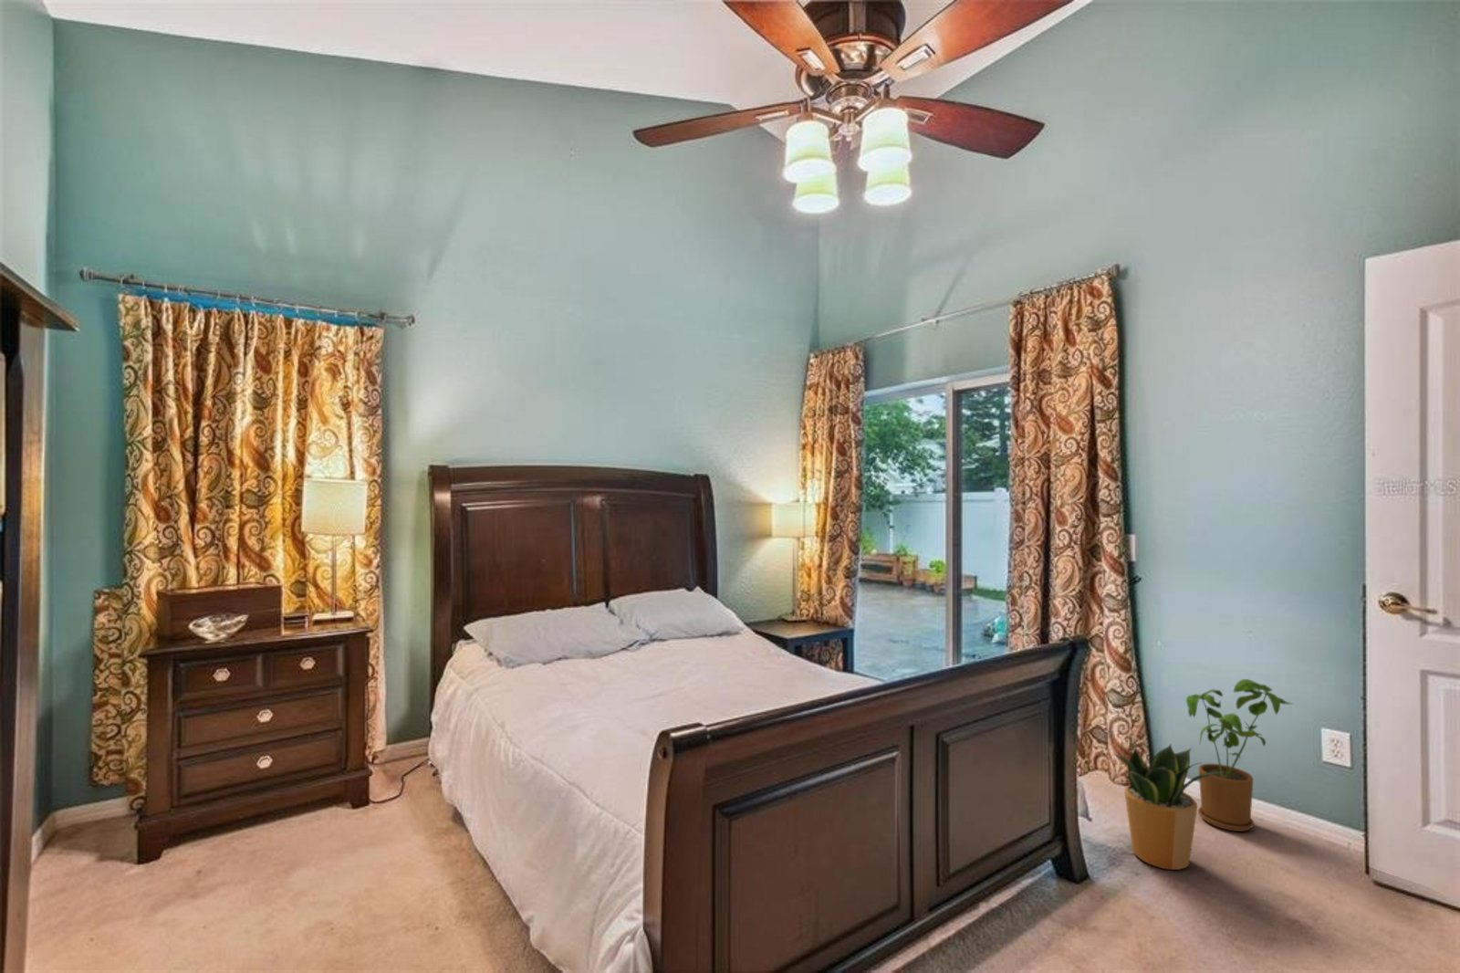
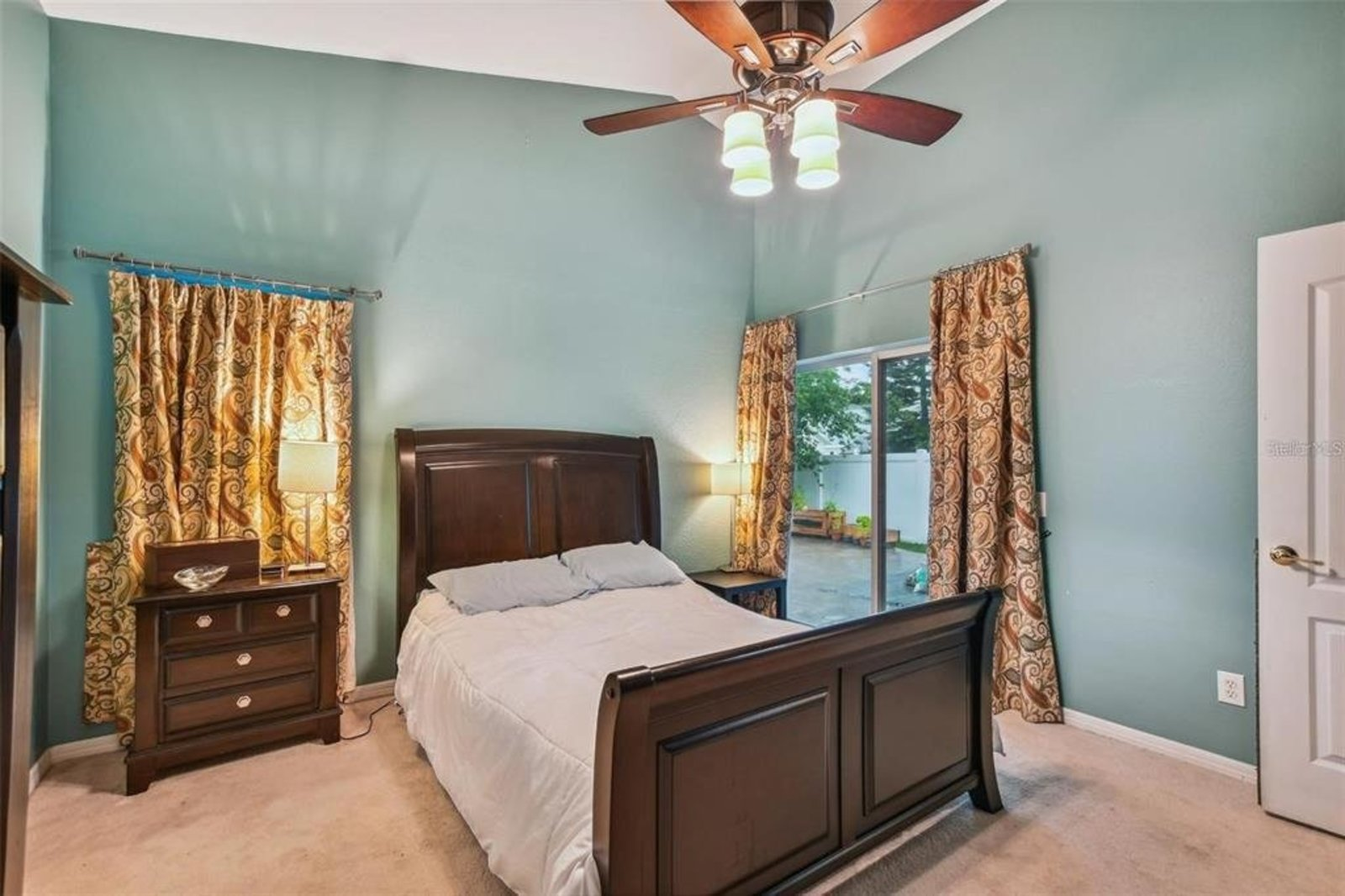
- potted plant [1112,743,1223,871]
- house plant [1185,679,1292,833]
